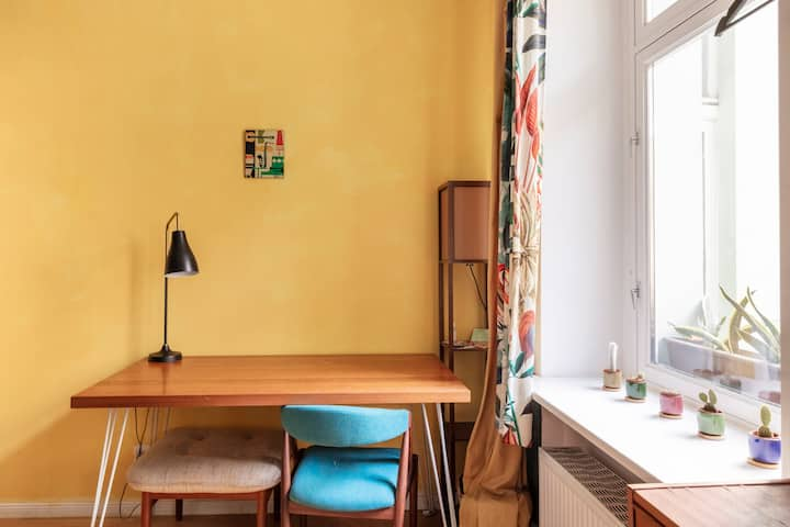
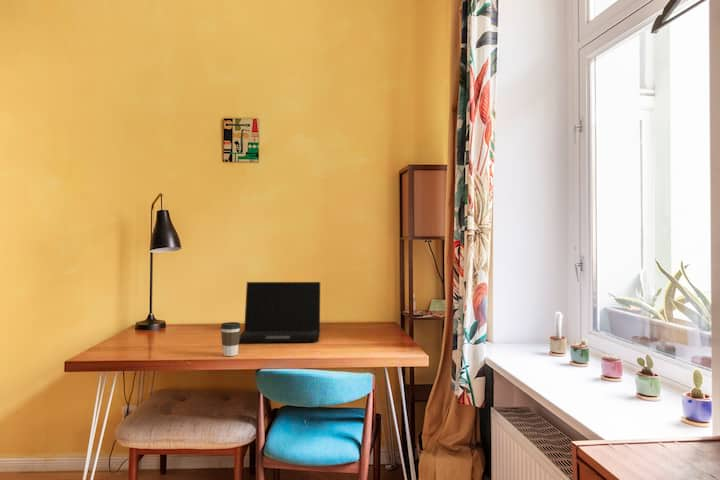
+ laptop [239,281,321,343]
+ coffee cup [220,321,242,357]
